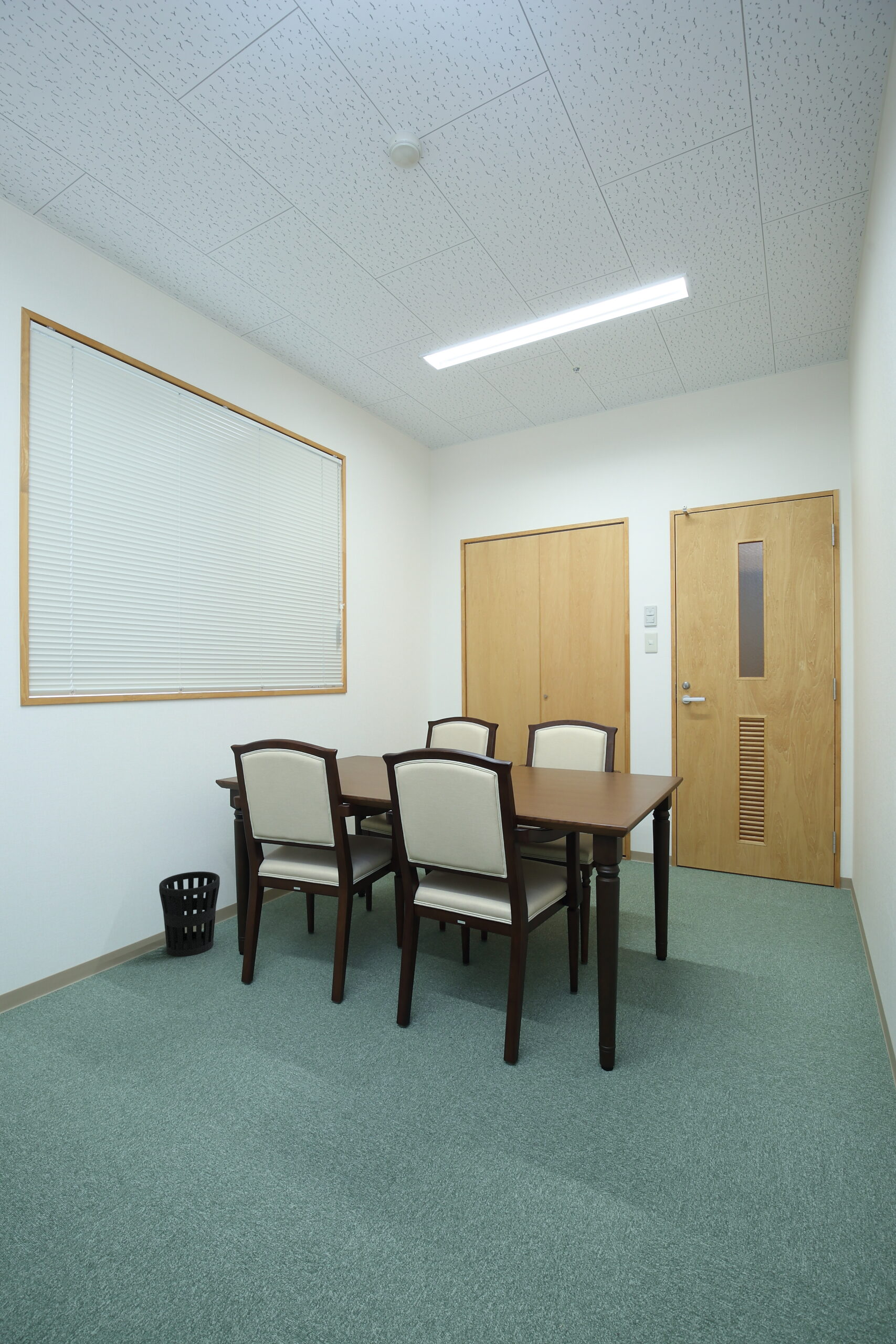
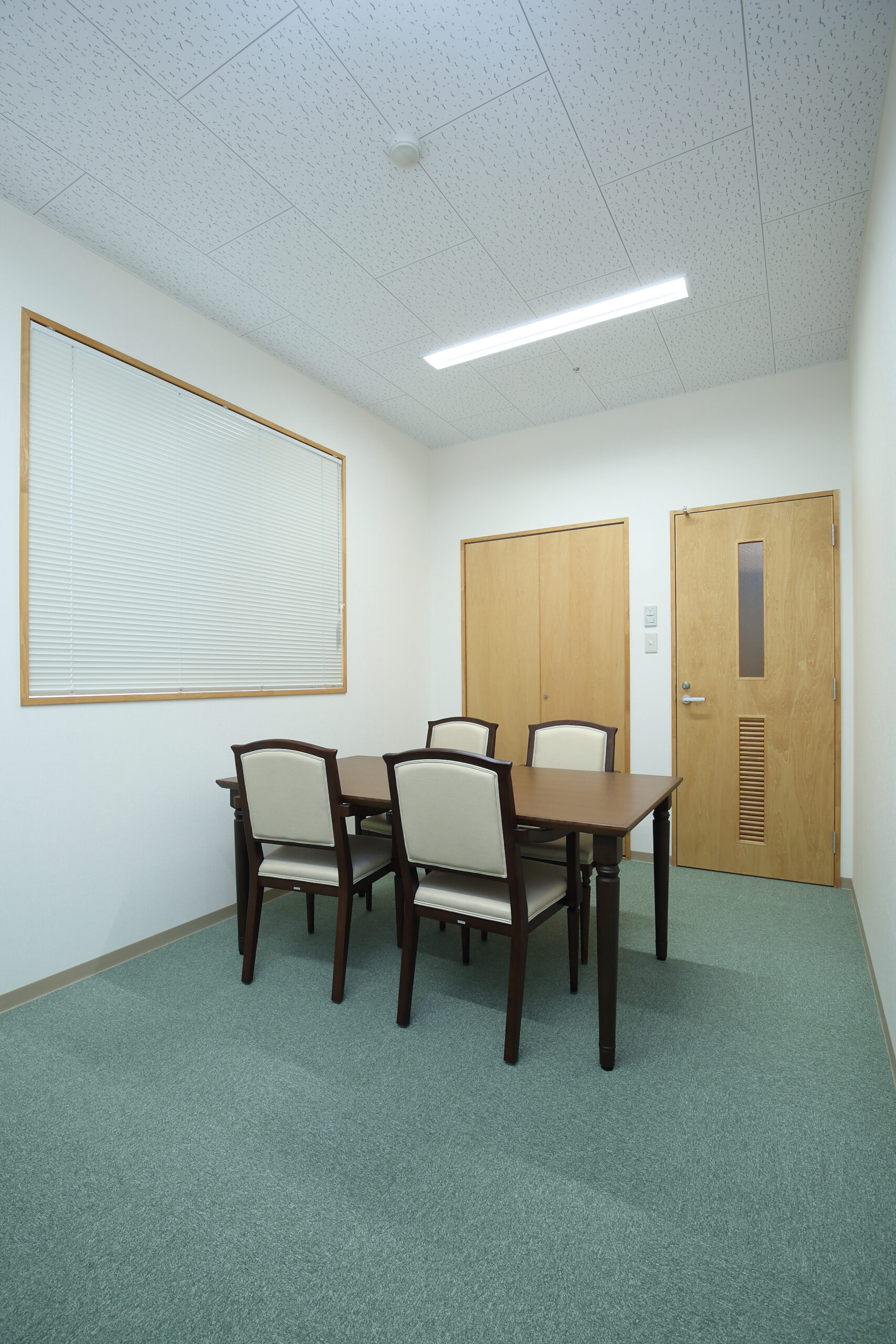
- wastebasket [159,871,220,957]
